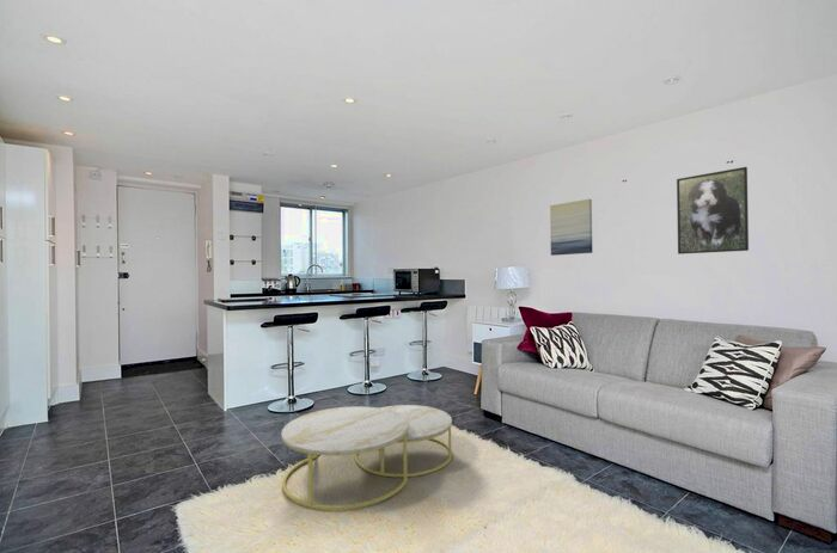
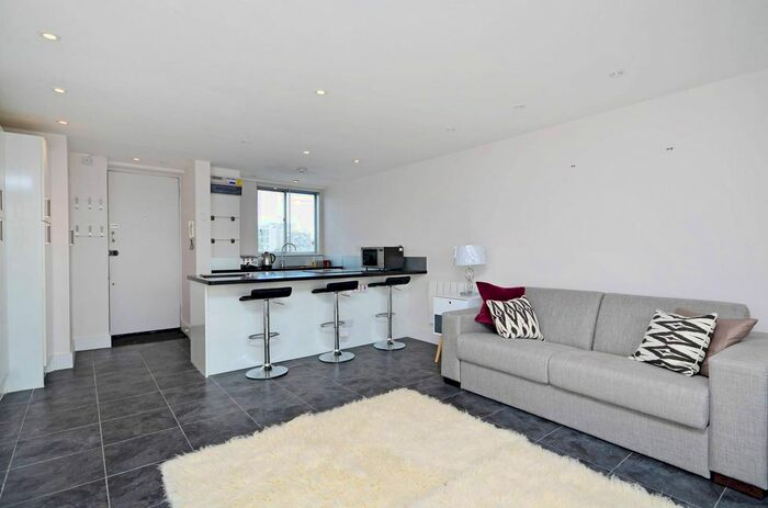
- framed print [676,166,750,256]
- wall art [549,198,593,257]
- coffee table [280,404,453,511]
